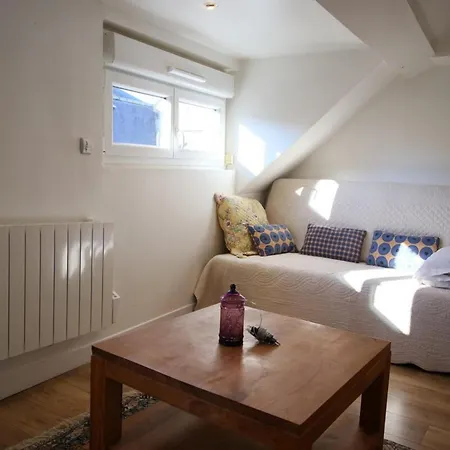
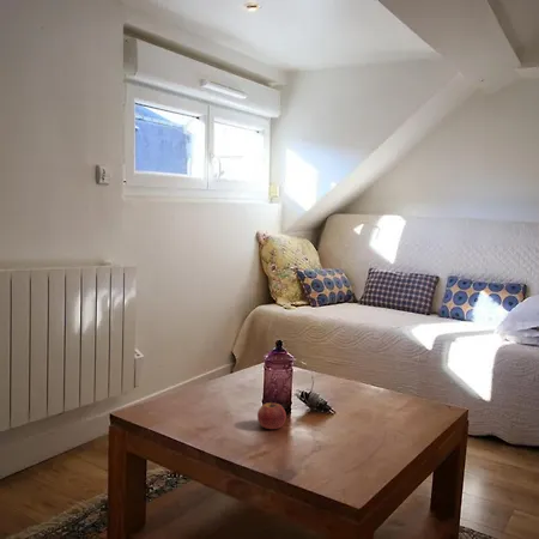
+ apple [256,400,287,430]
